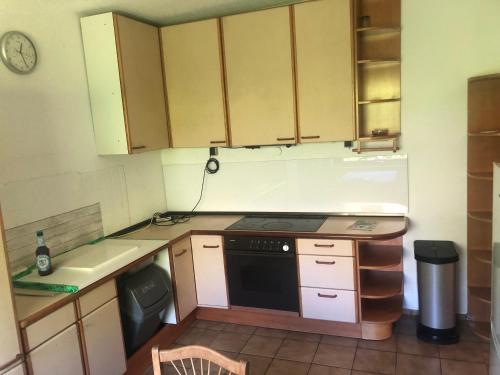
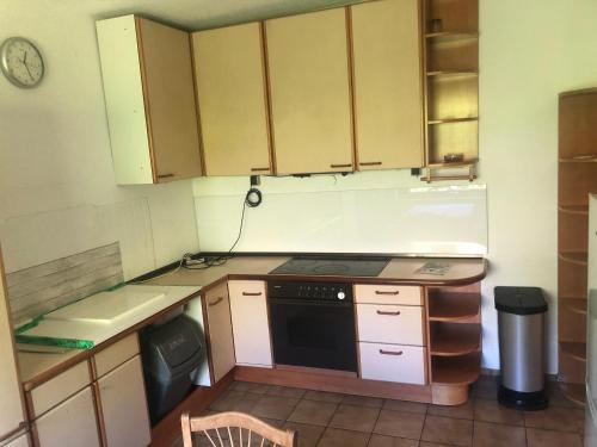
- bottle [34,229,53,276]
